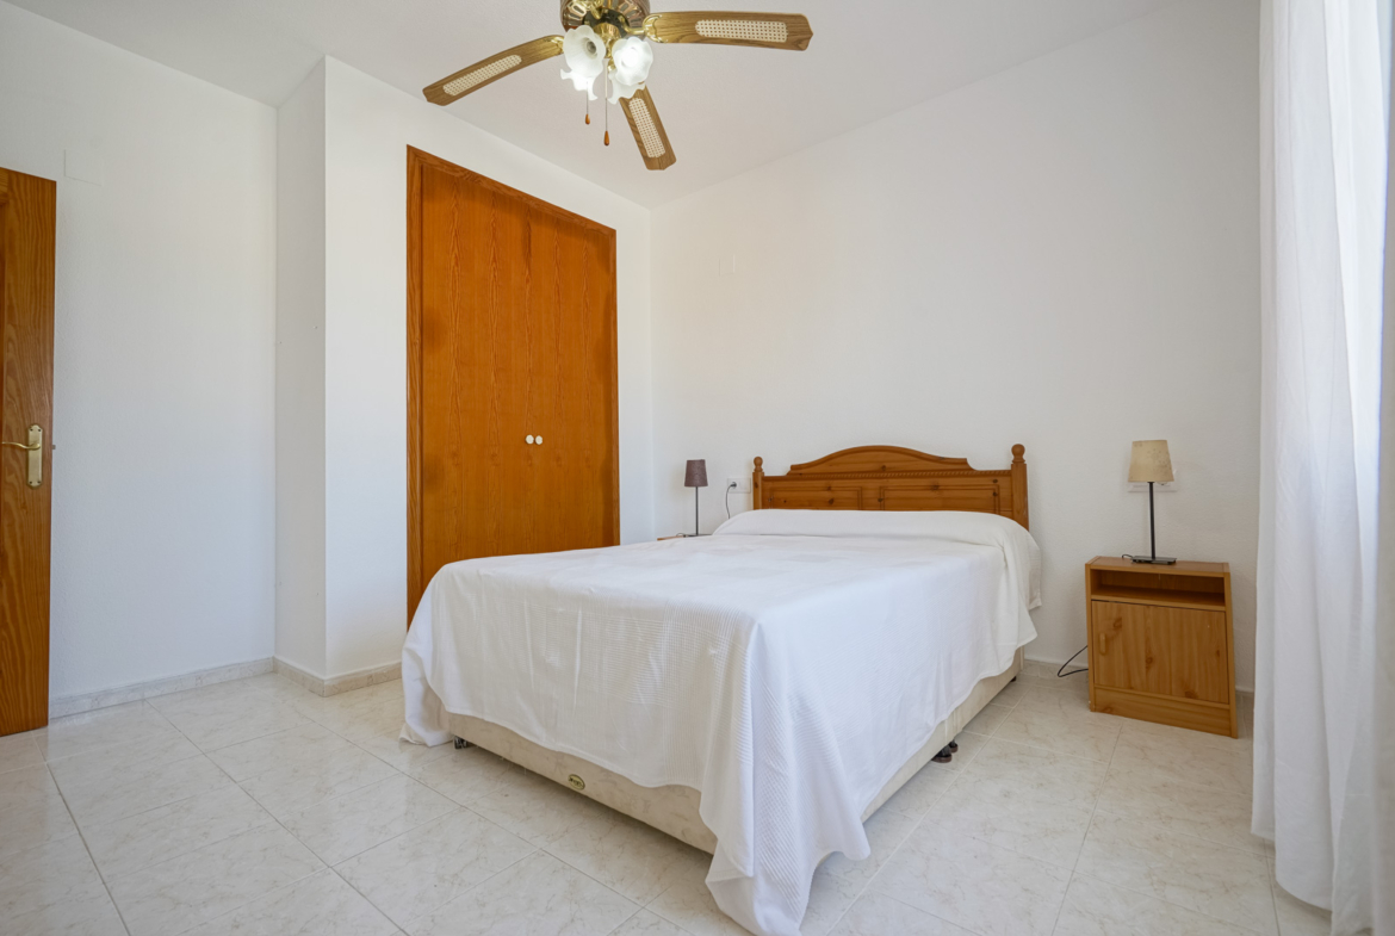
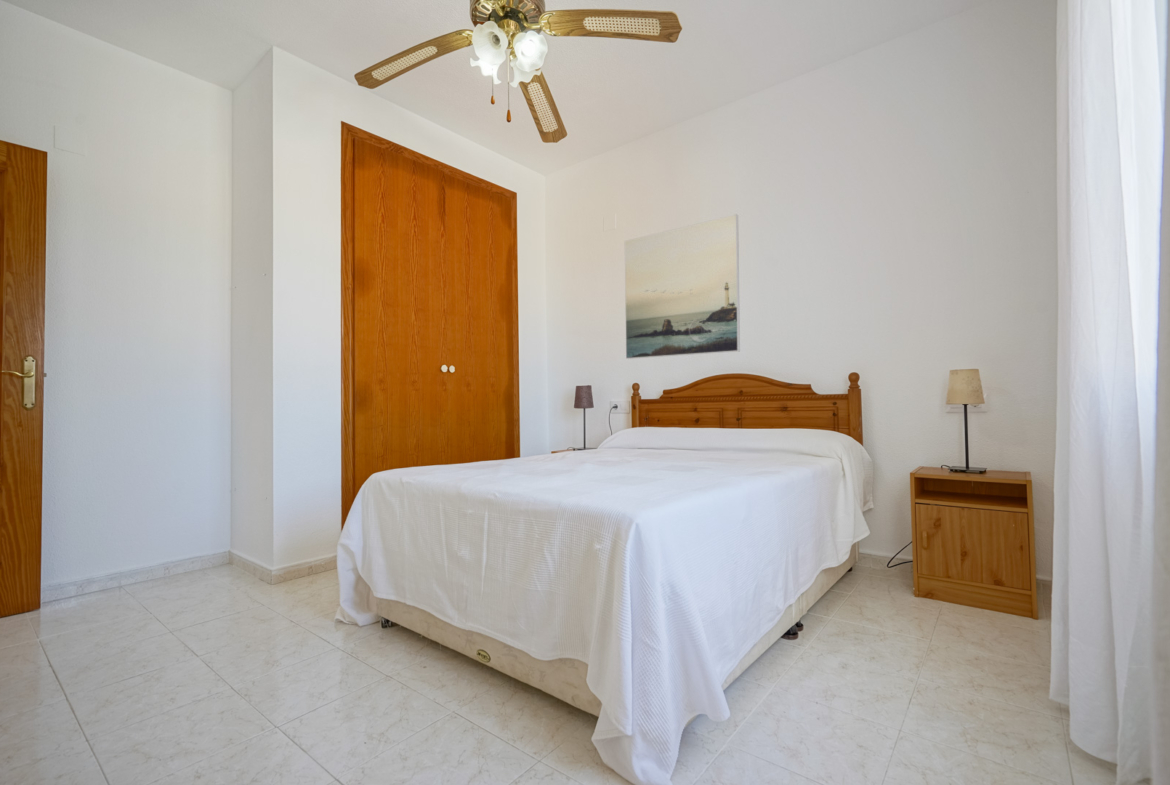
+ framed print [624,214,741,360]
